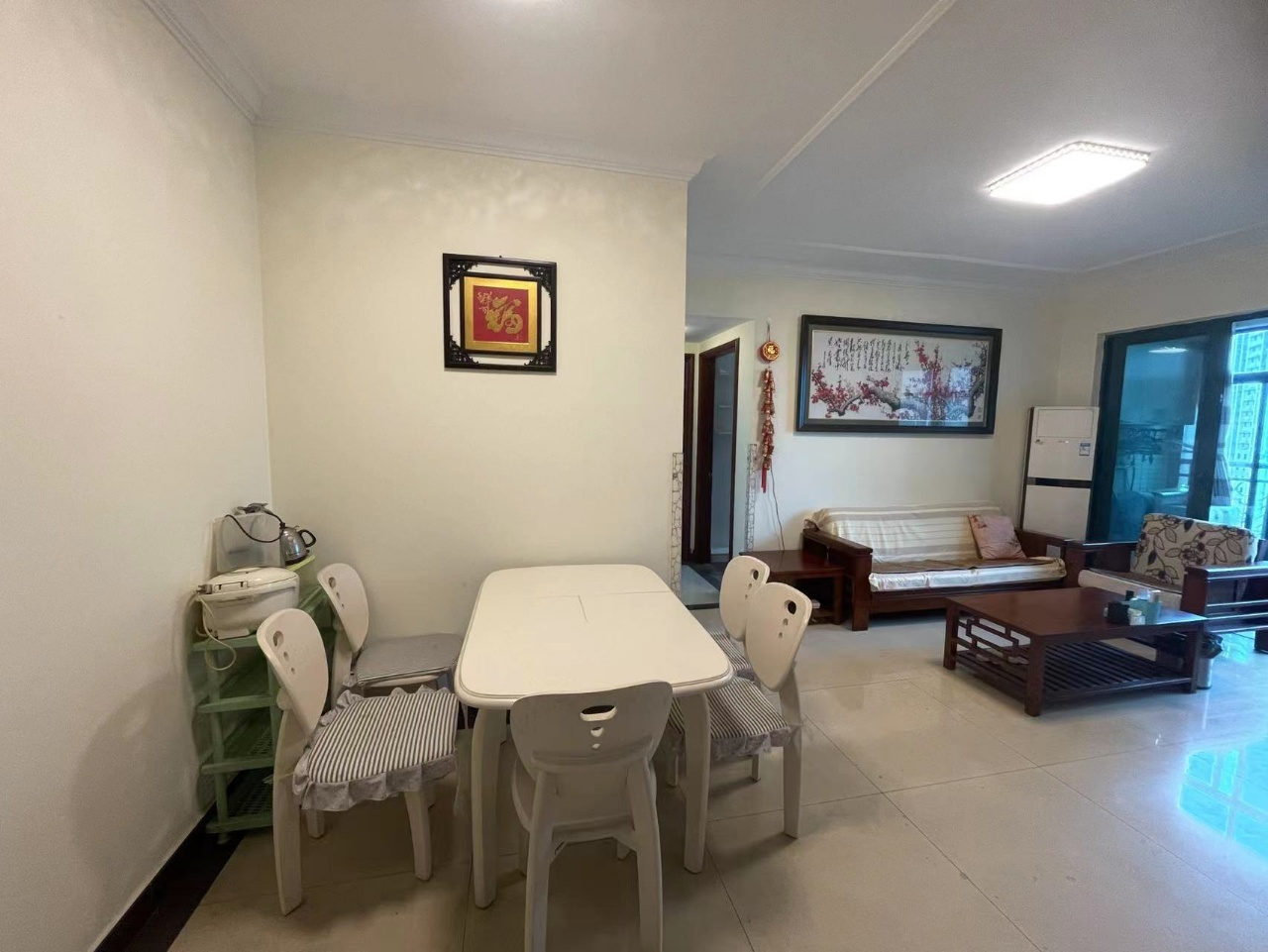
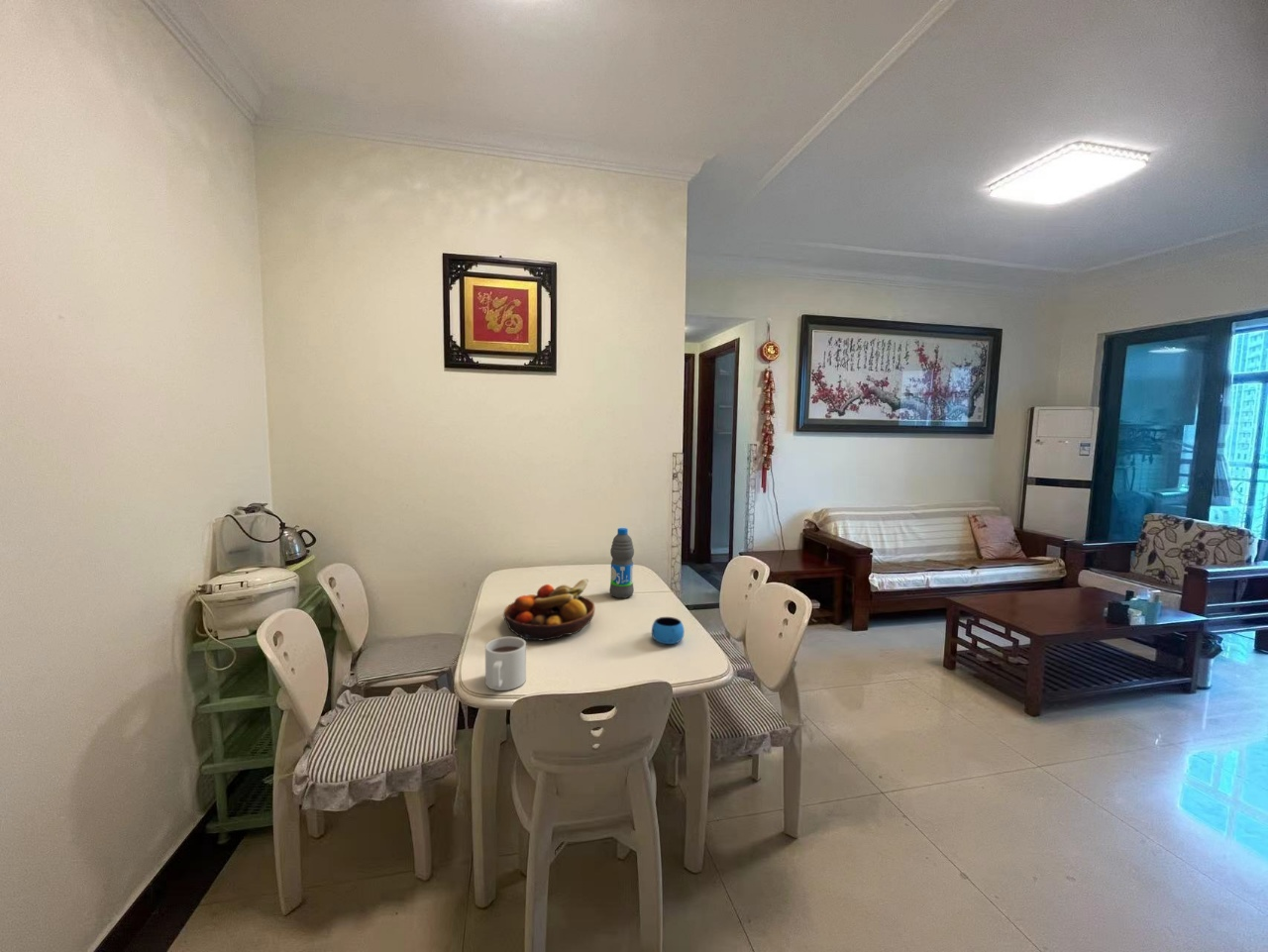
+ mug [484,636,527,691]
+ fruit bowl [502,578,596,641]
+ water bottle [608,527,635,599]
+ mug [651,616,686,645]
